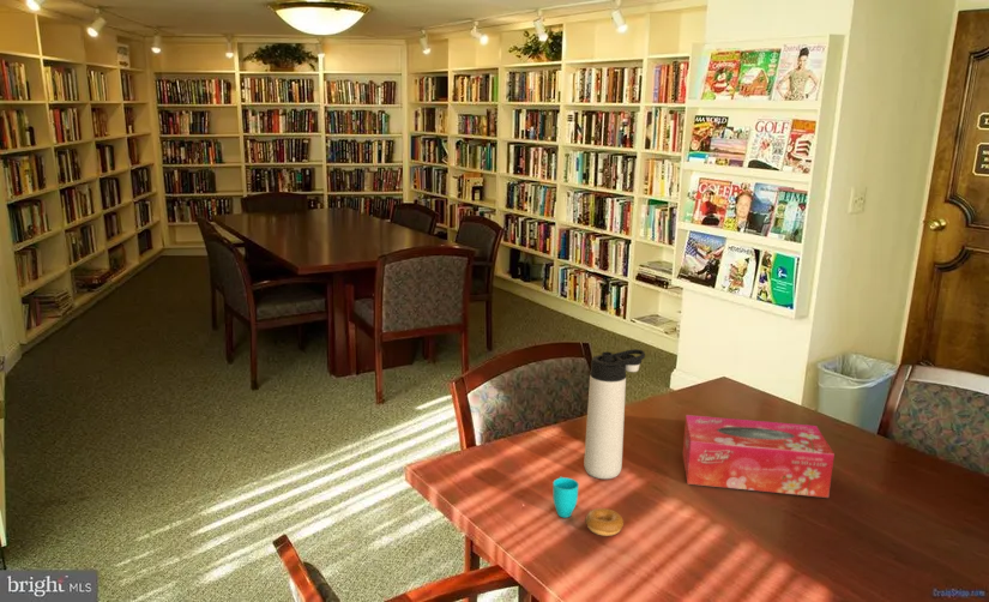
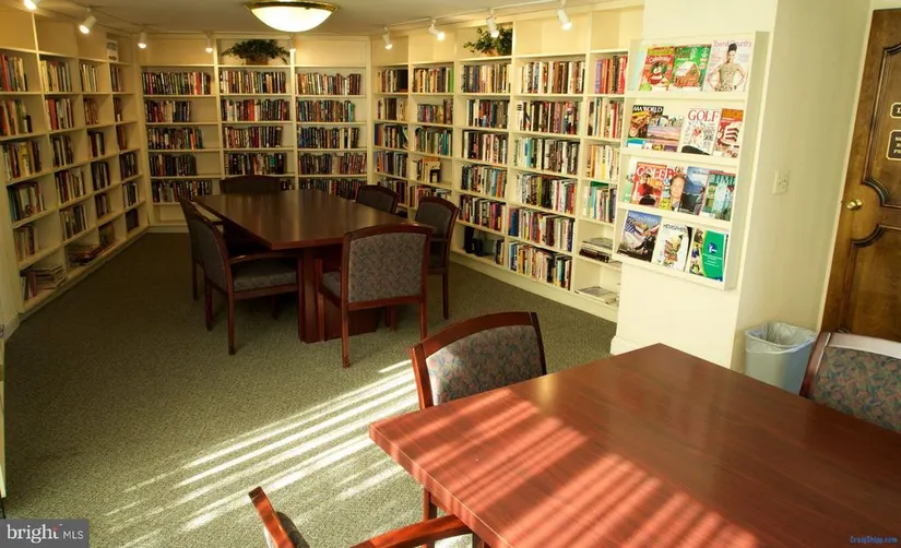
- tissue box [682,414,836,499]
- cup [551,475,625,537]
- thermos bottle [583,348,646,480]
